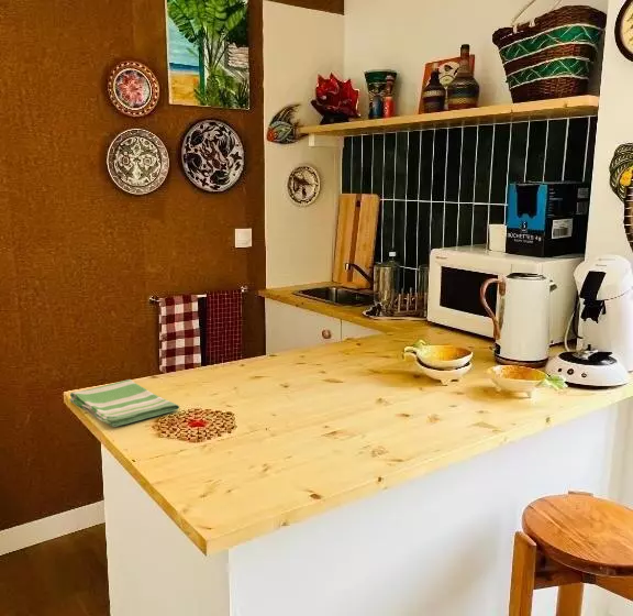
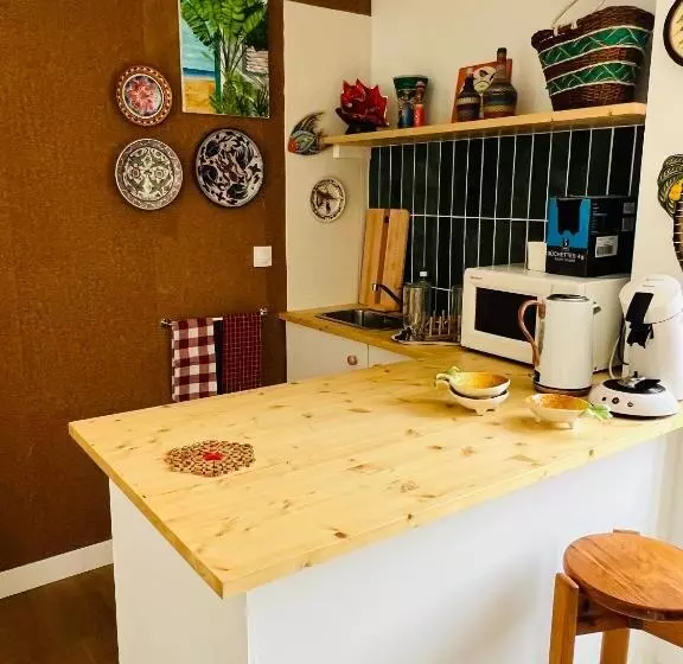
- dish towel [68,378,180,428]
